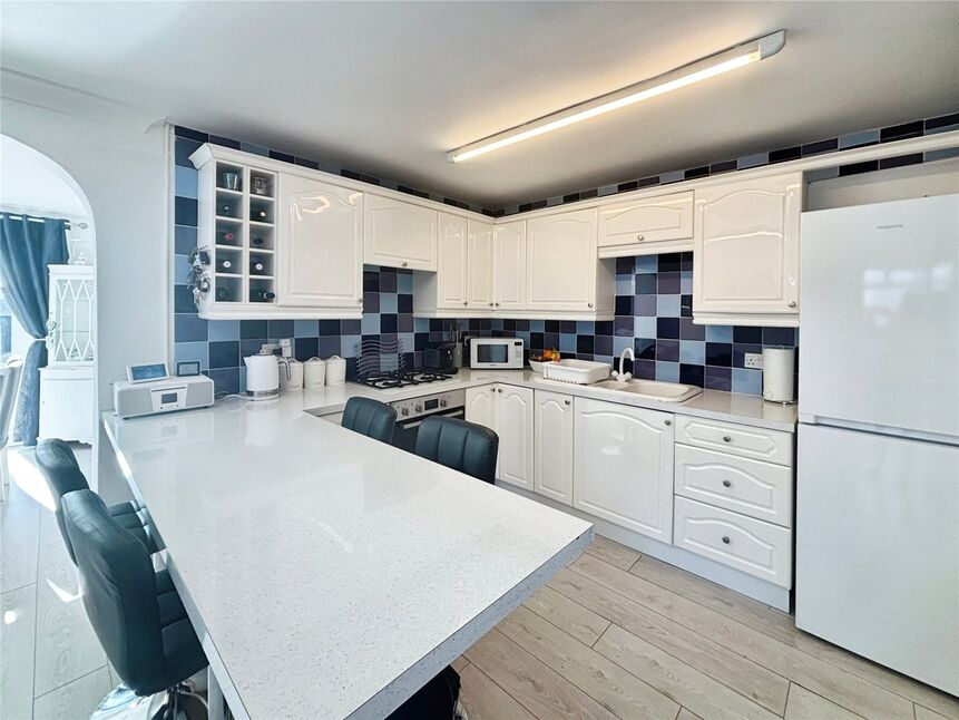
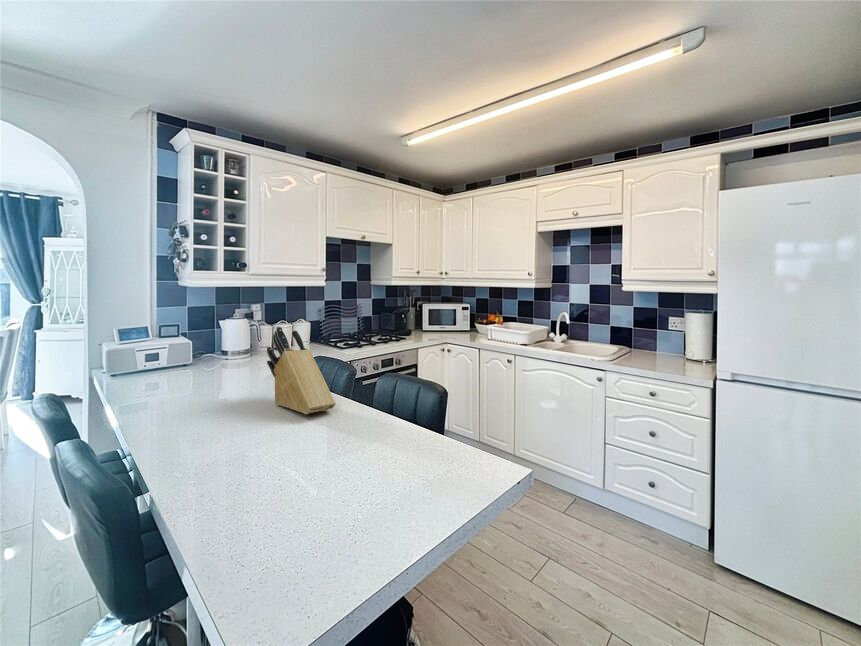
+ knife block [266,325,337,415]
